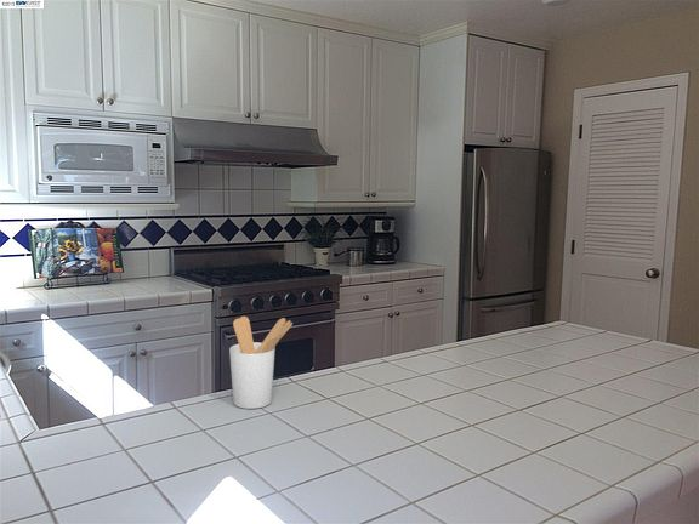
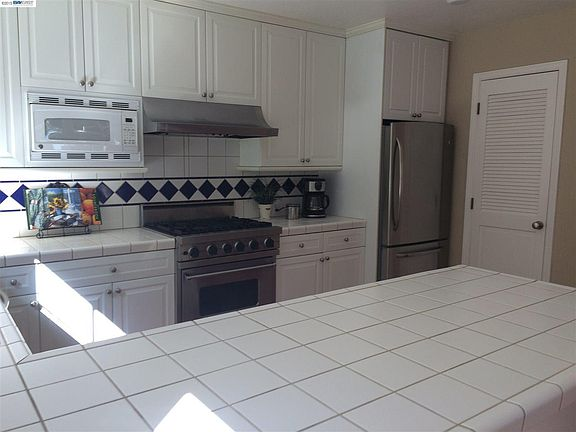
- utensil holder [228,315,294,410]
